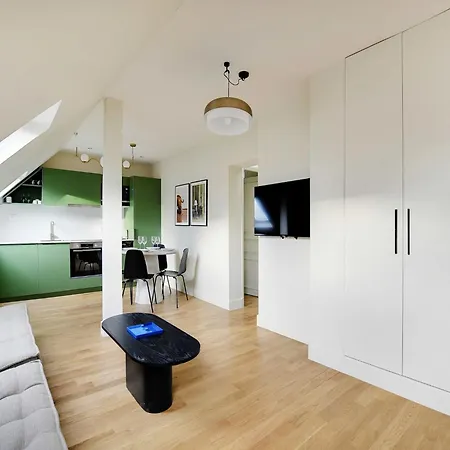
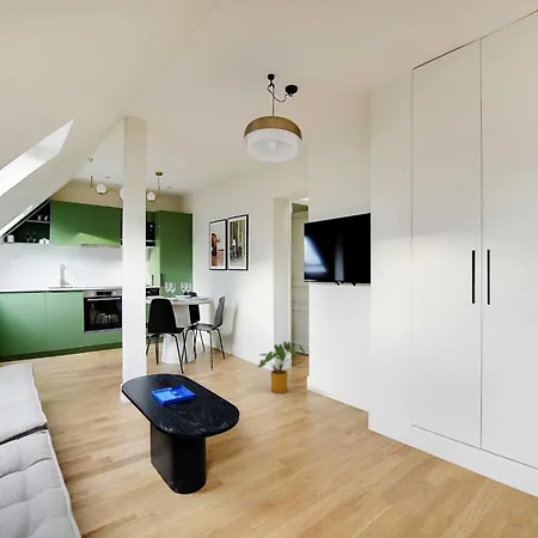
+ house plant [257,341,307,395]
